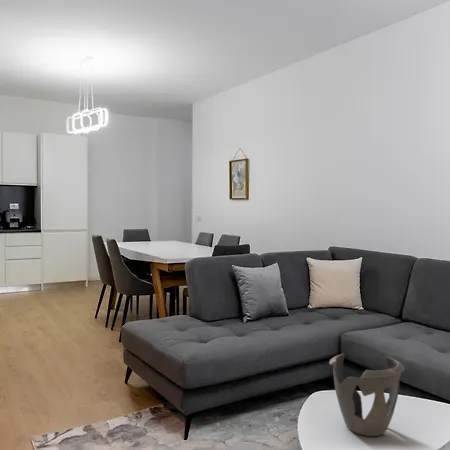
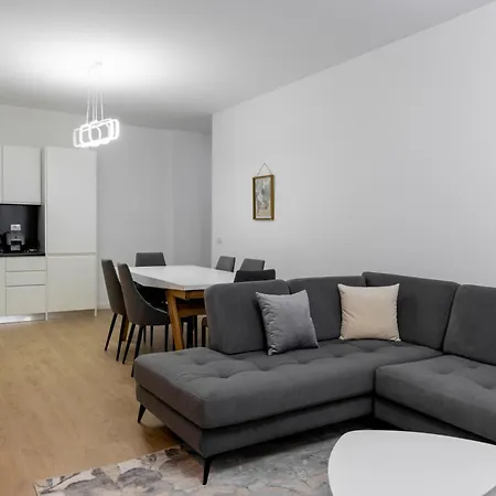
- decorative bowl [329,353,406,437]
